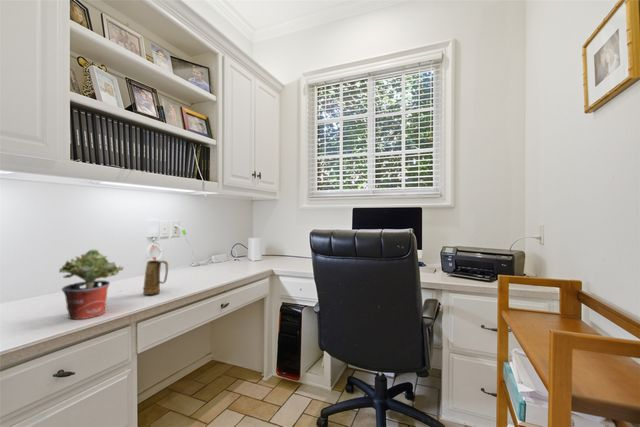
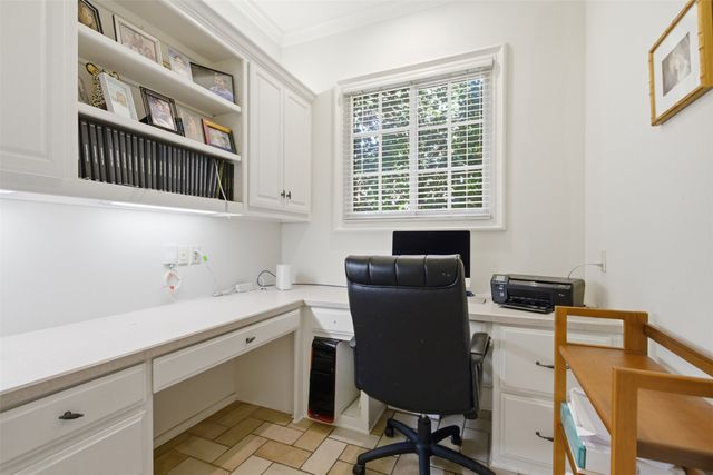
- mug [142,259,169,296]
- potted plant [58,248,125,320]
